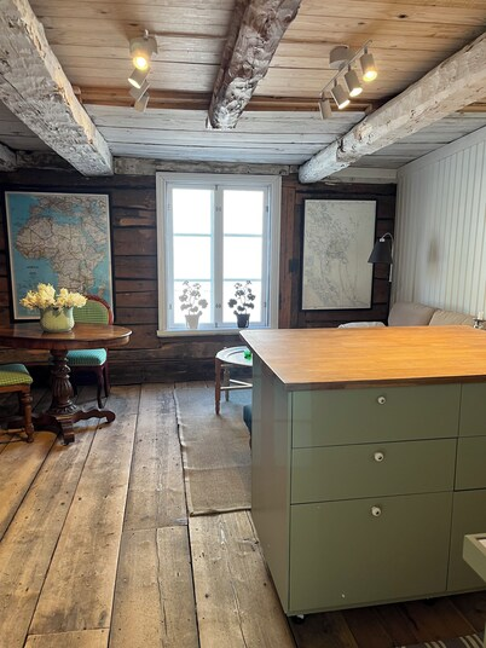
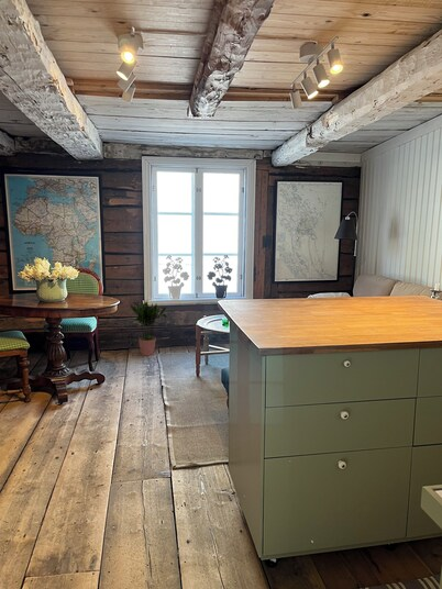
+ potted plant [129,300,167,356]
